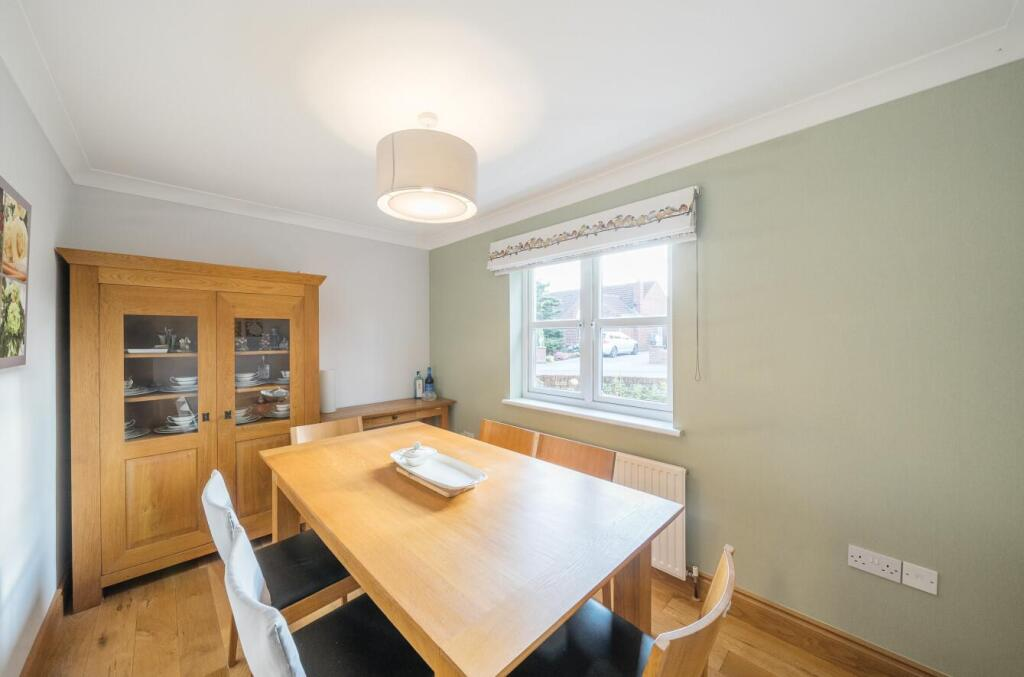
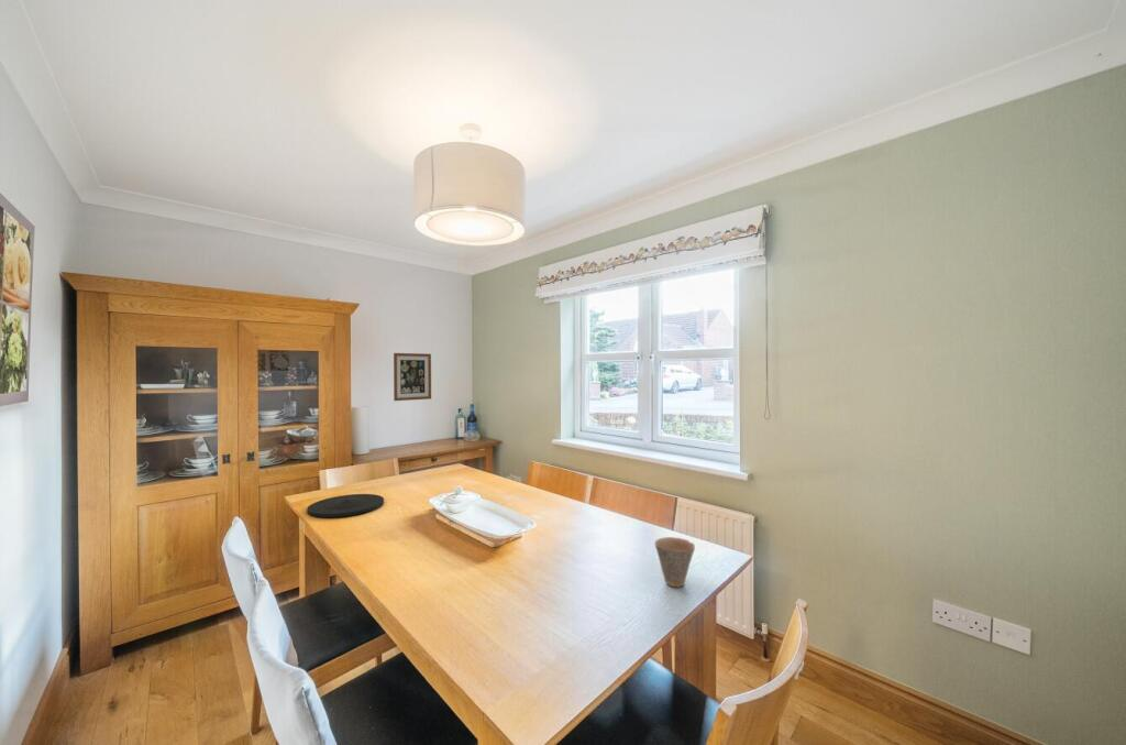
+ wall art [393,352,432,402]
+ plate [306,493,385,518]
+ cup [653,536,696,588]
